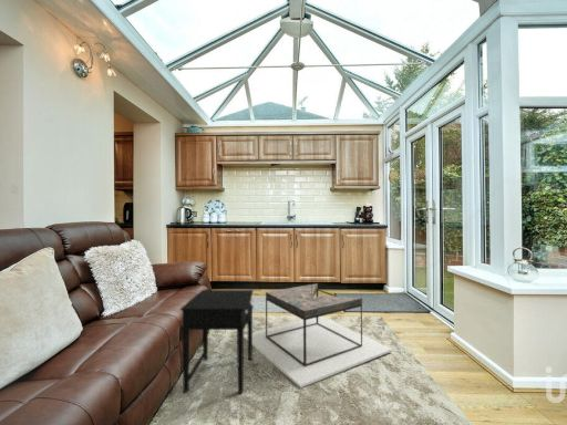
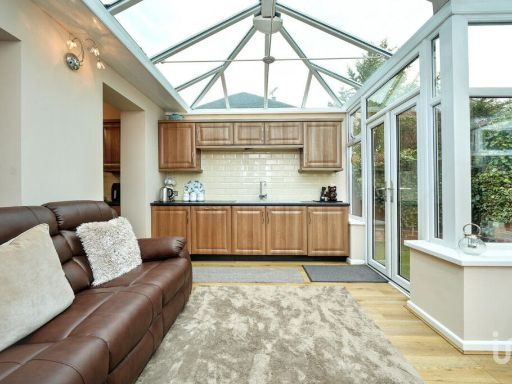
- coffee table [244,282,393,390]
- side table [179,289,255,394]
